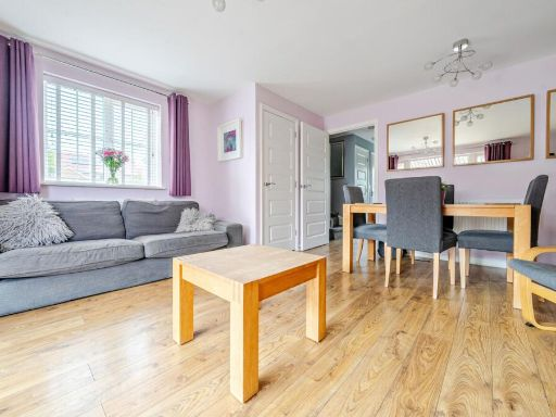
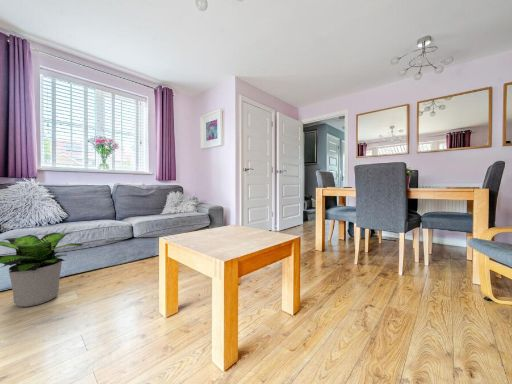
+ potted plant [0,232,85,308]
